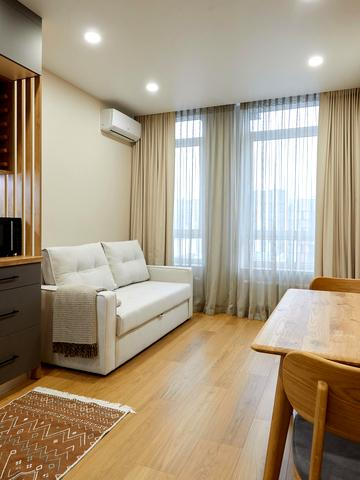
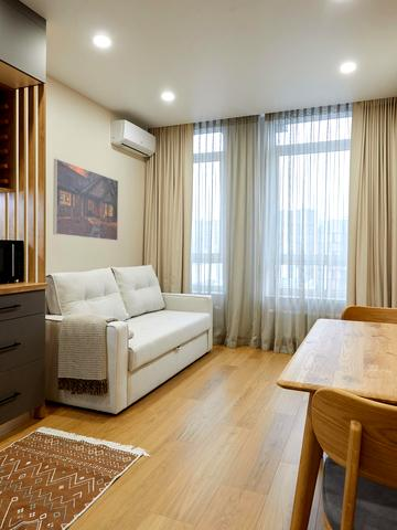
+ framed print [52,158,119,242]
